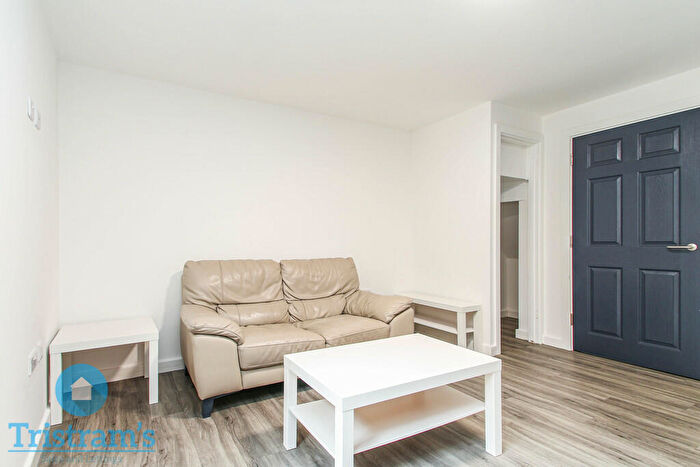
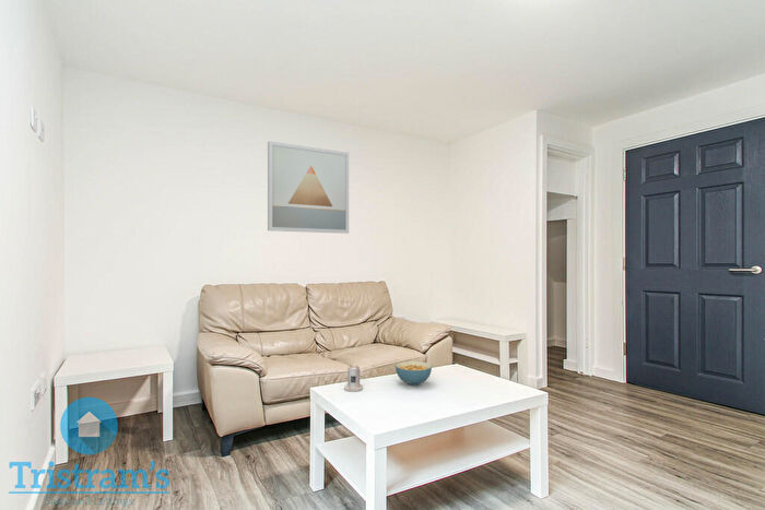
+ cereal bowl [395,360,433,387]
+ wall art [267,140,350,235]
+ candle [343,365,364,392]
